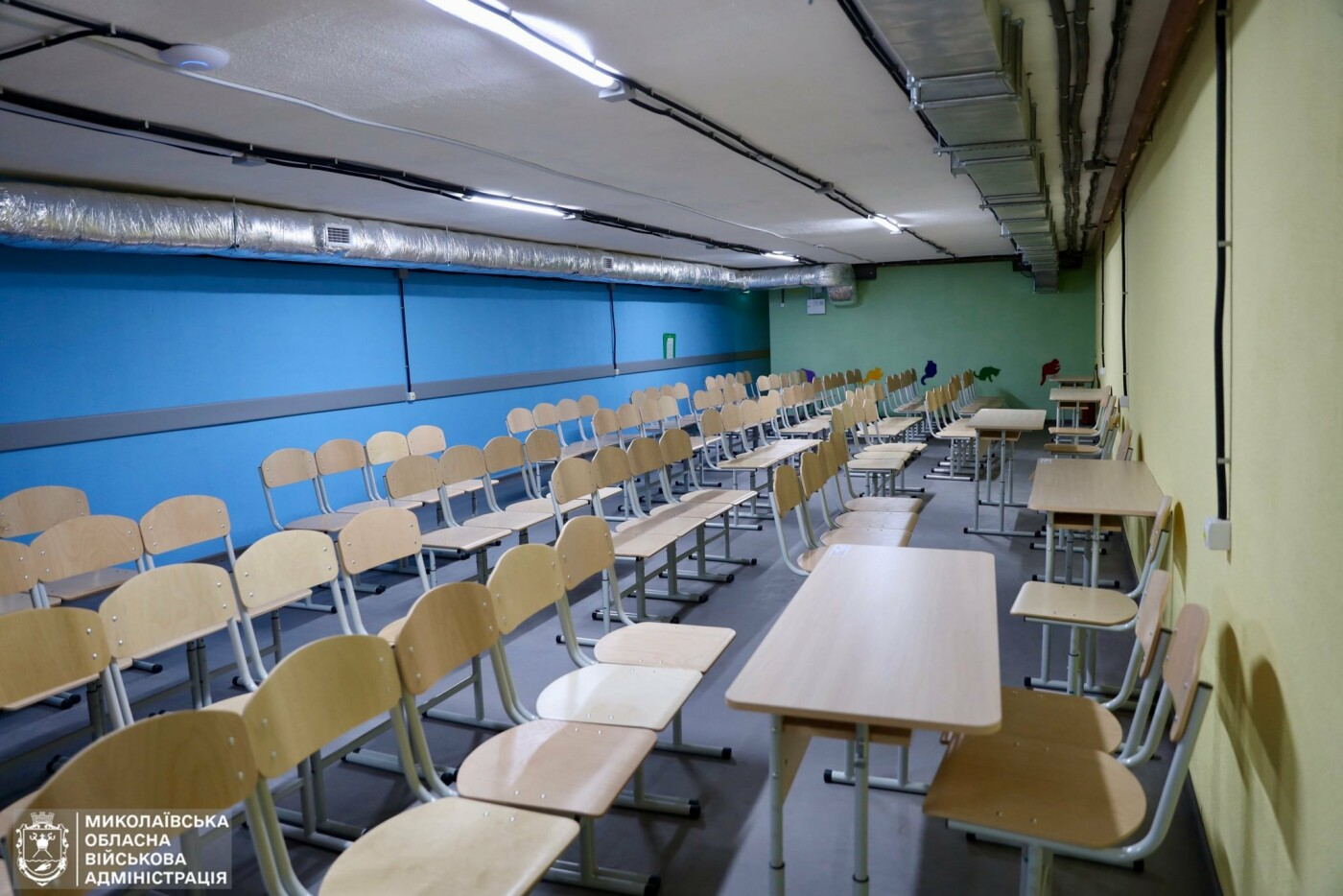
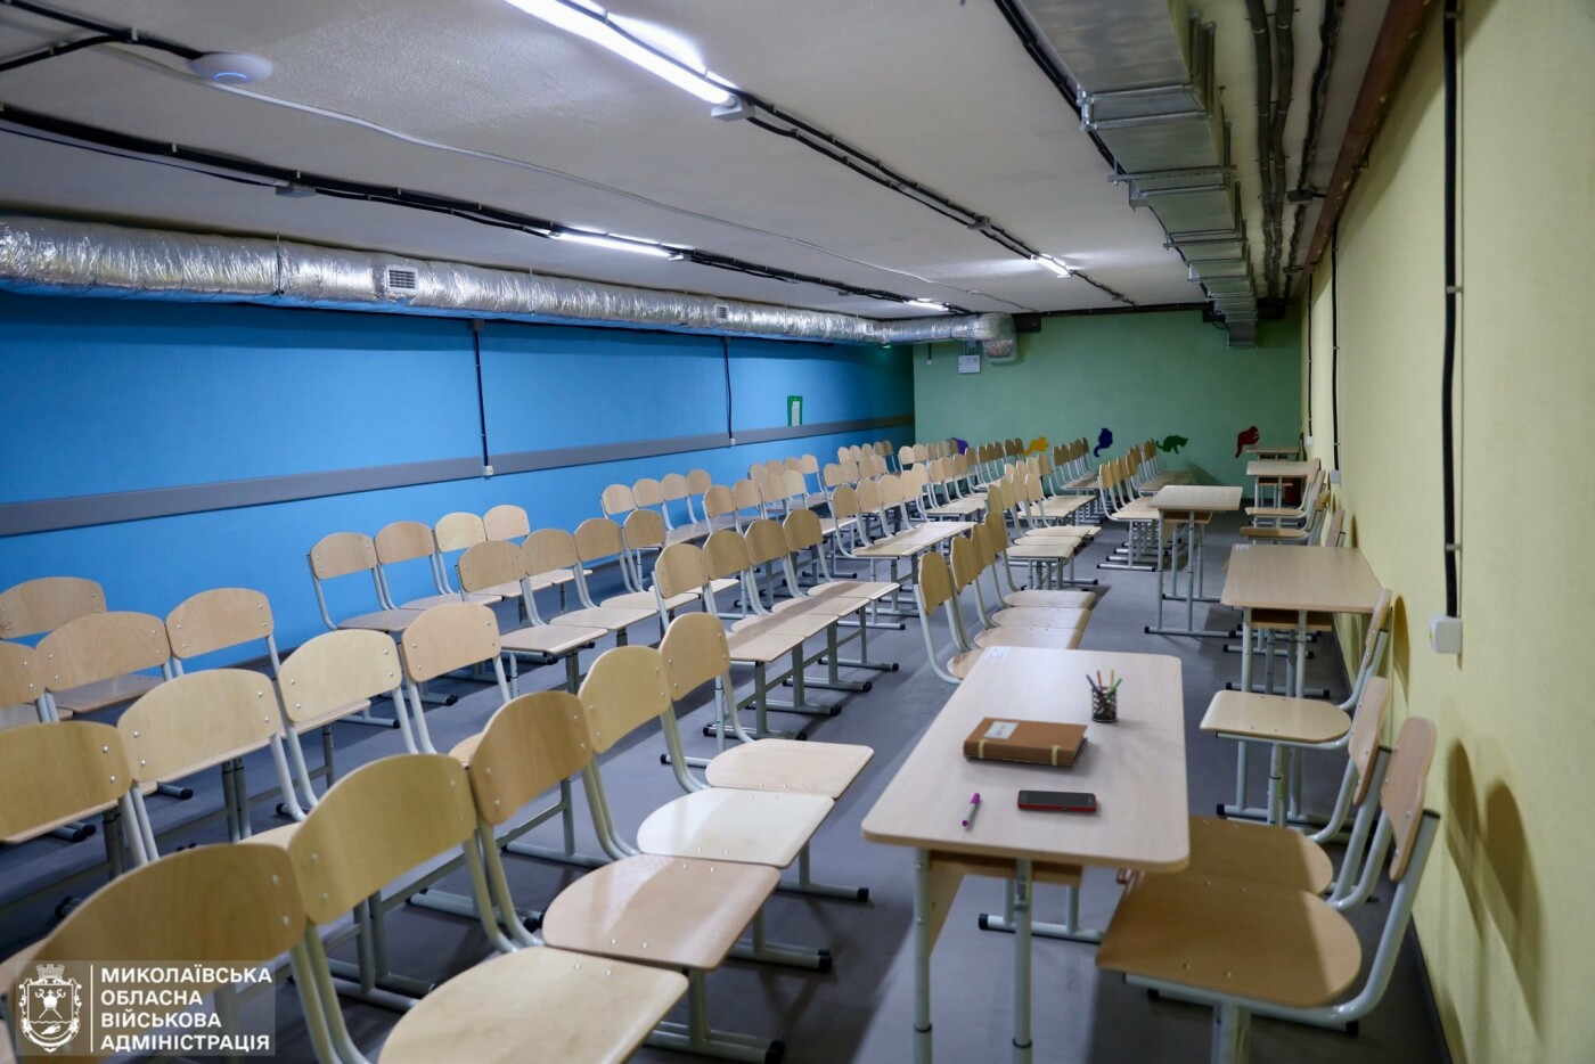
+ pen holder [1084,669,1124,723]
+ notebook [961,715,1089,768]
+ pen [961,792,981,826]
+ cell phone [1017,790,1099,813]
